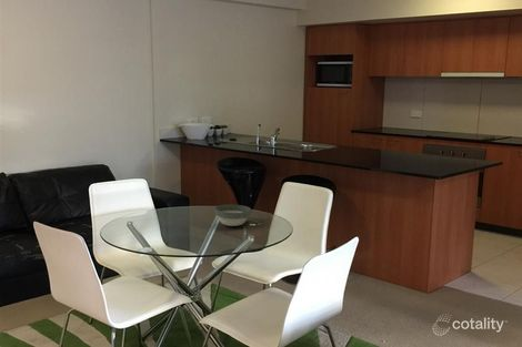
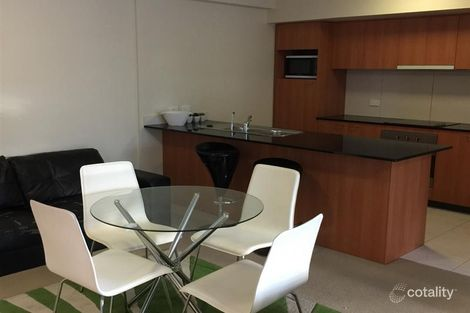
- bowl [214,203,251,227]
